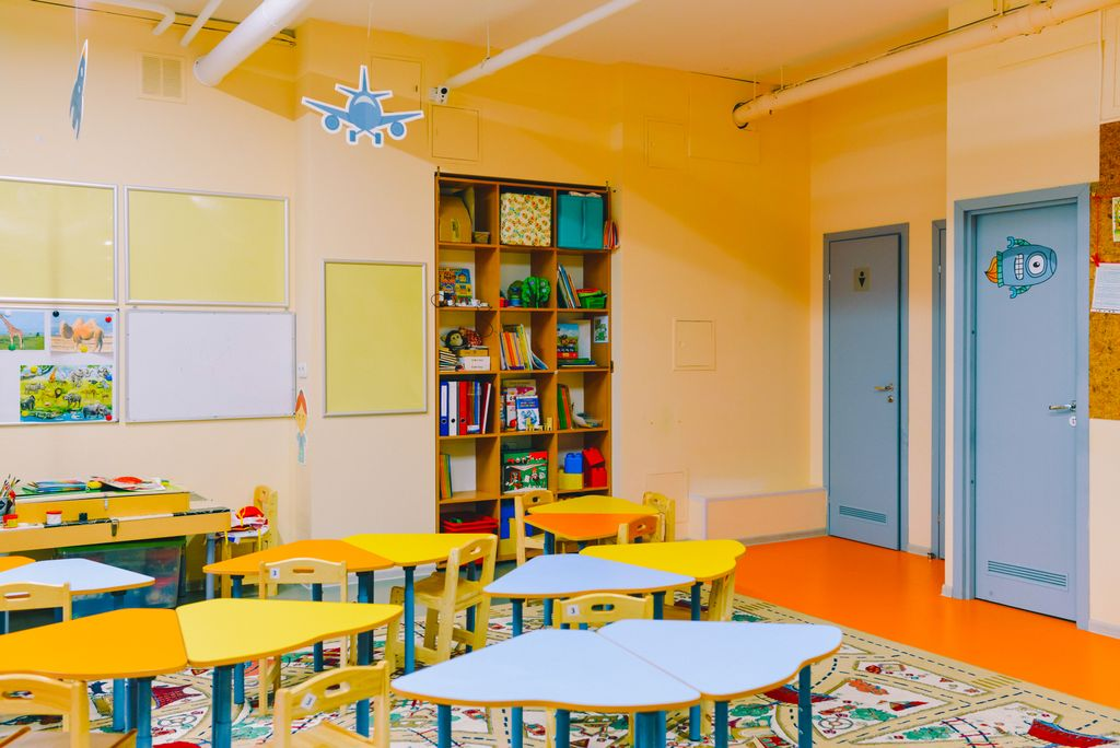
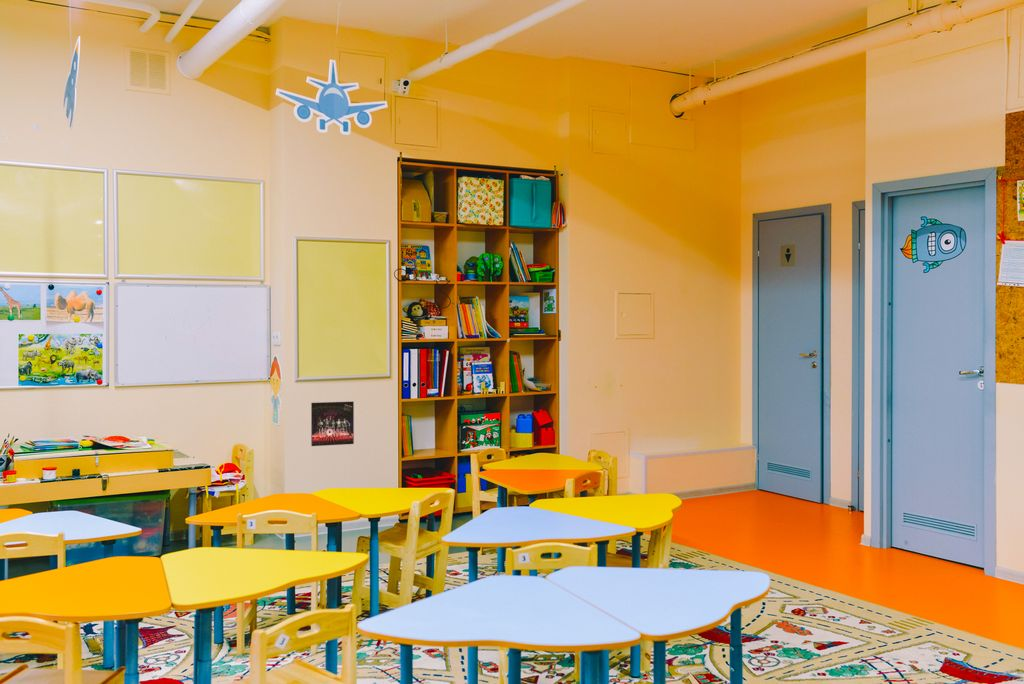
+ album cover [310,401,355,447]
